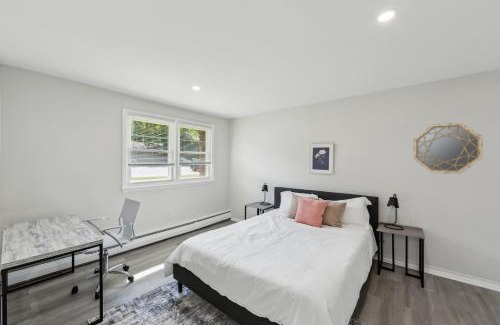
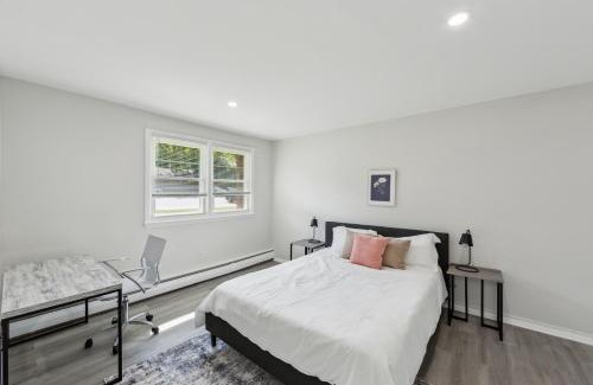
- home mirror [413,122,484,175]
